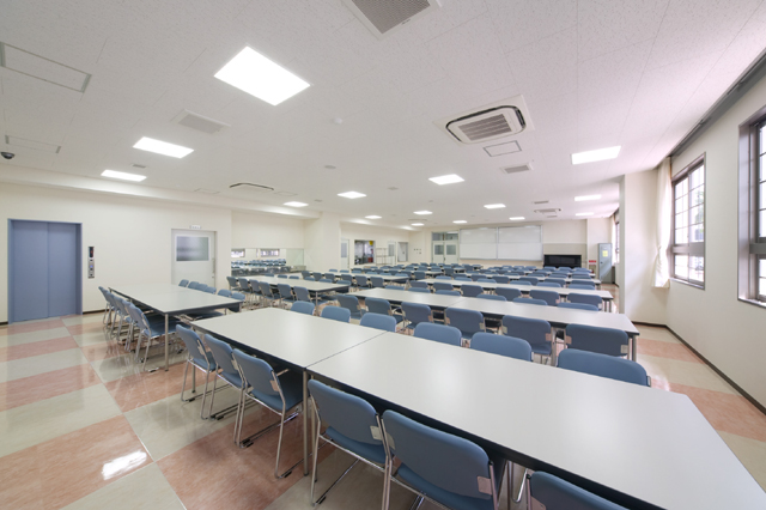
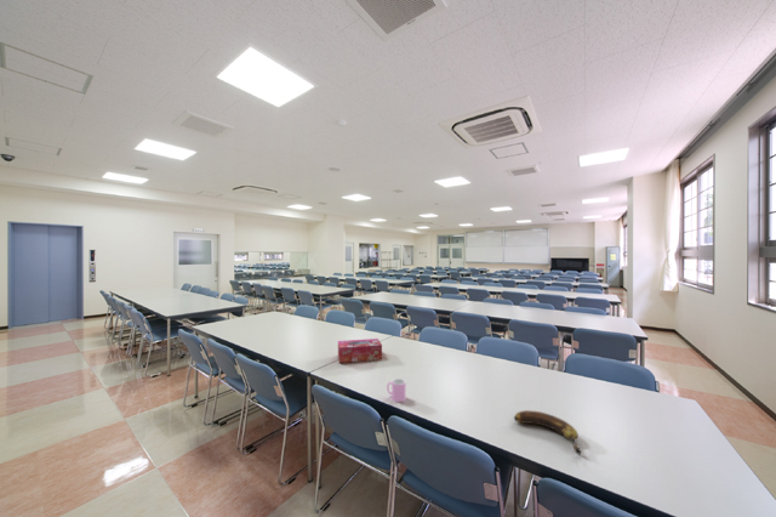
+ tissue box [337,337,383,364]
+ cup [386,377,407,403]
+ banana [513,409,582,455]
